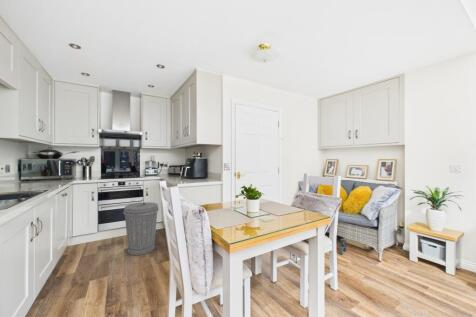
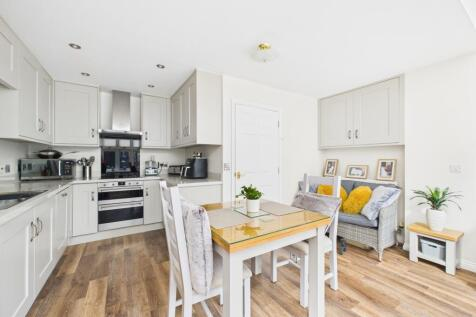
- trash can [122,201,160,256]
